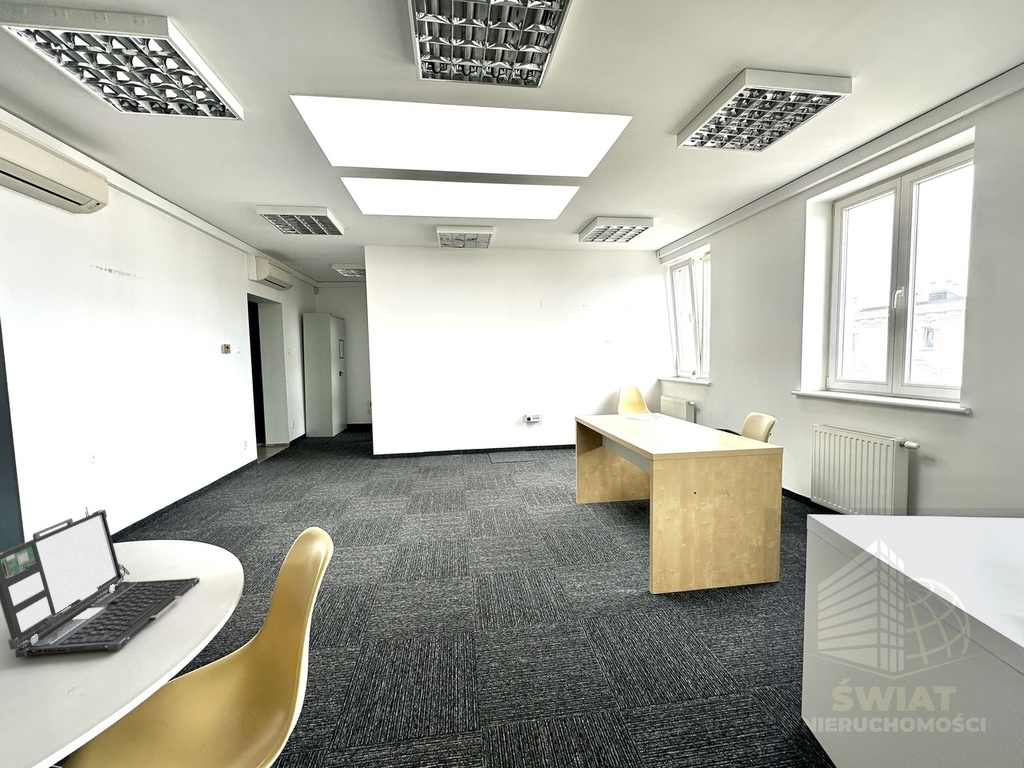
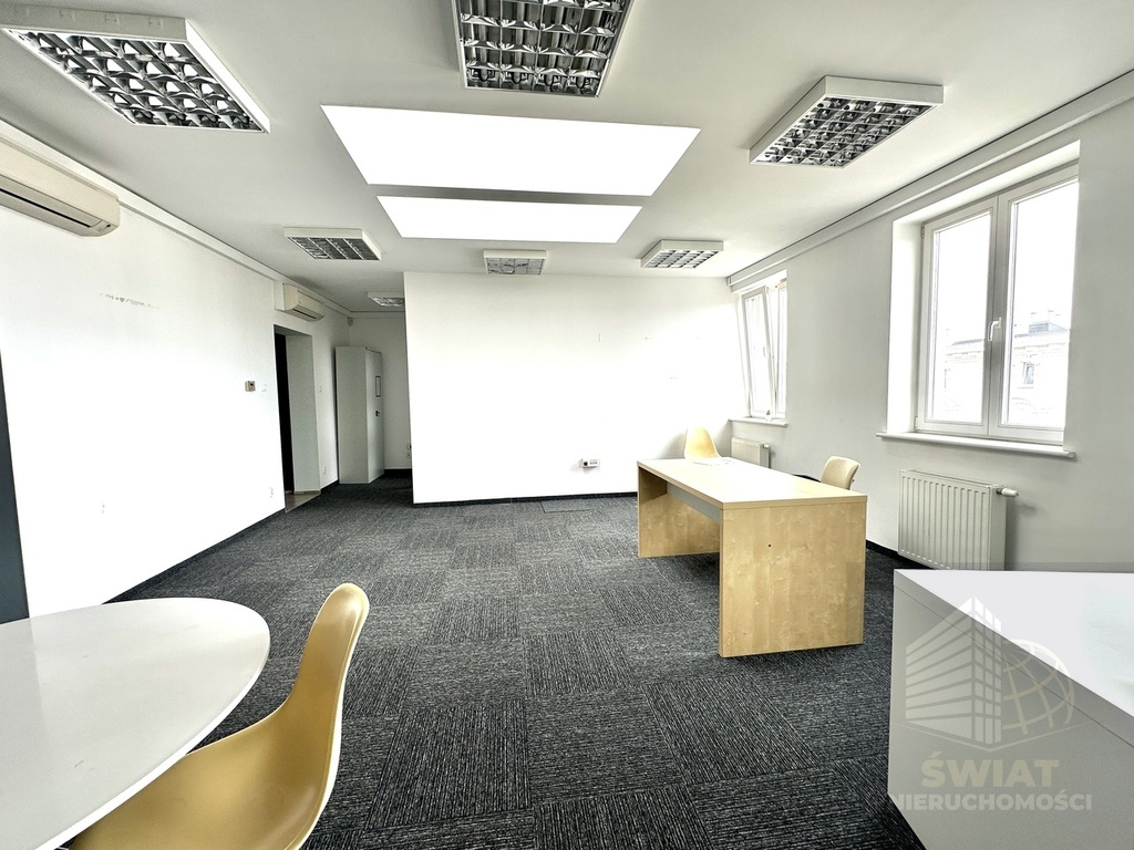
- laptop computer [0,506,201,659]
